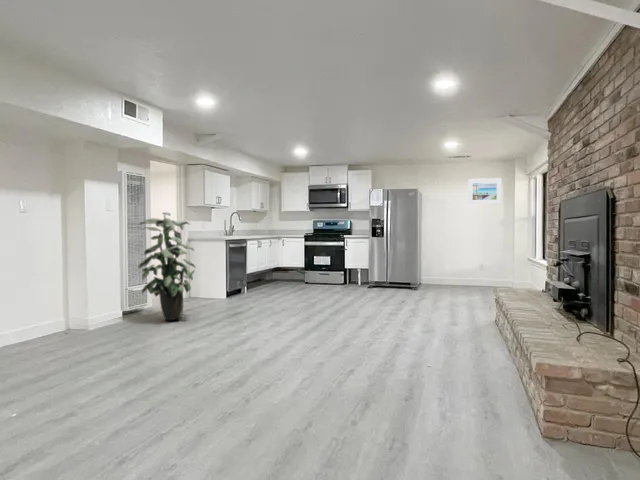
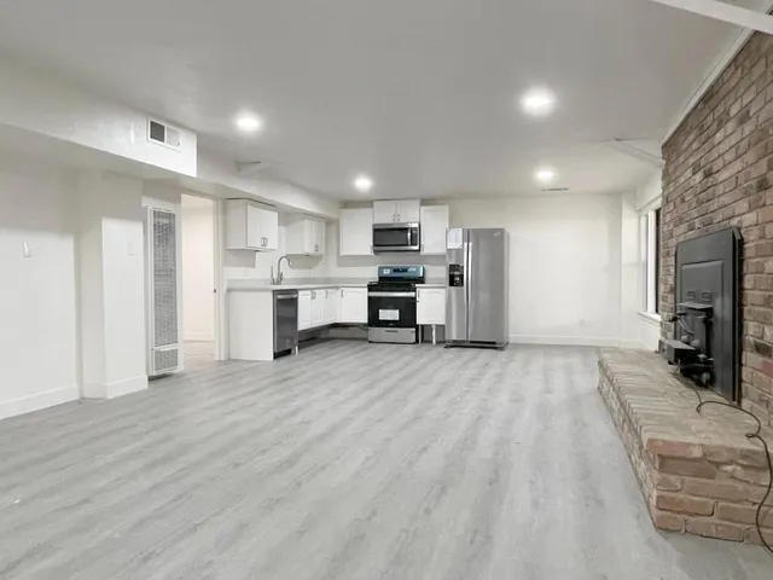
- indoor plant [137,211,197,321]
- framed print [467,177,502,205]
